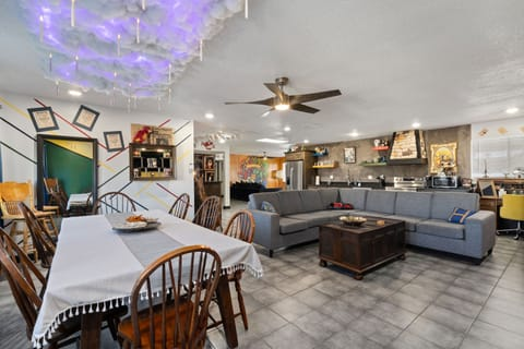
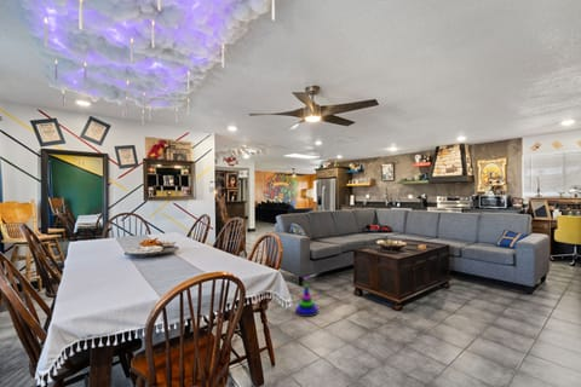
+ stacking toy [294,277,320,318]
